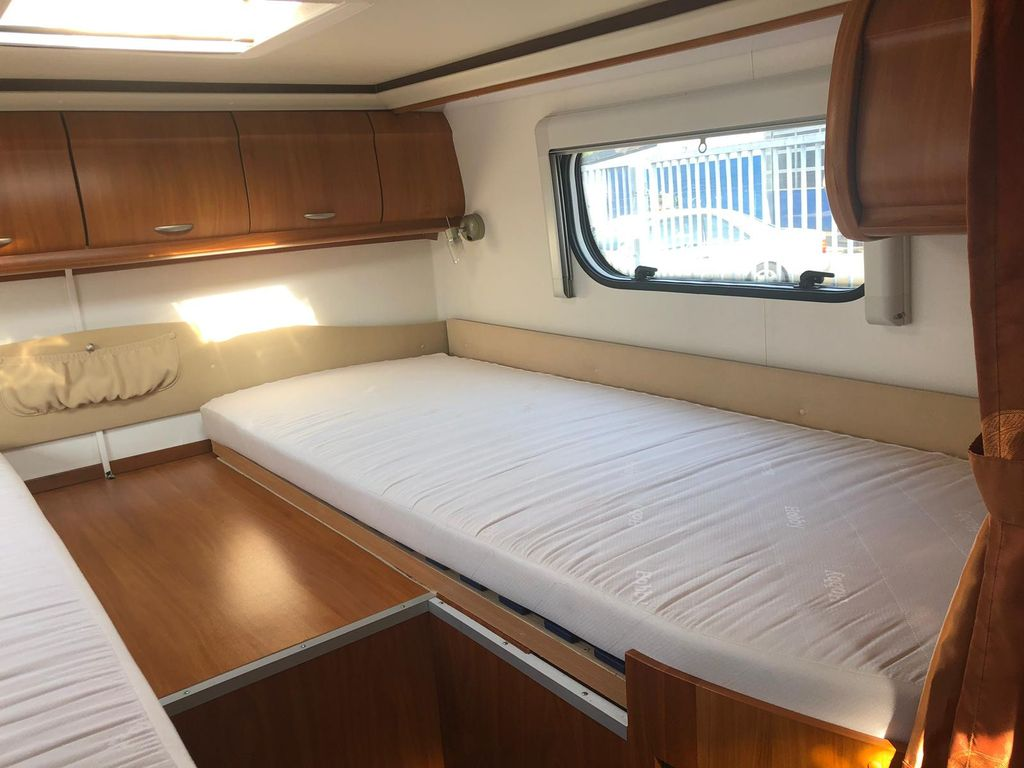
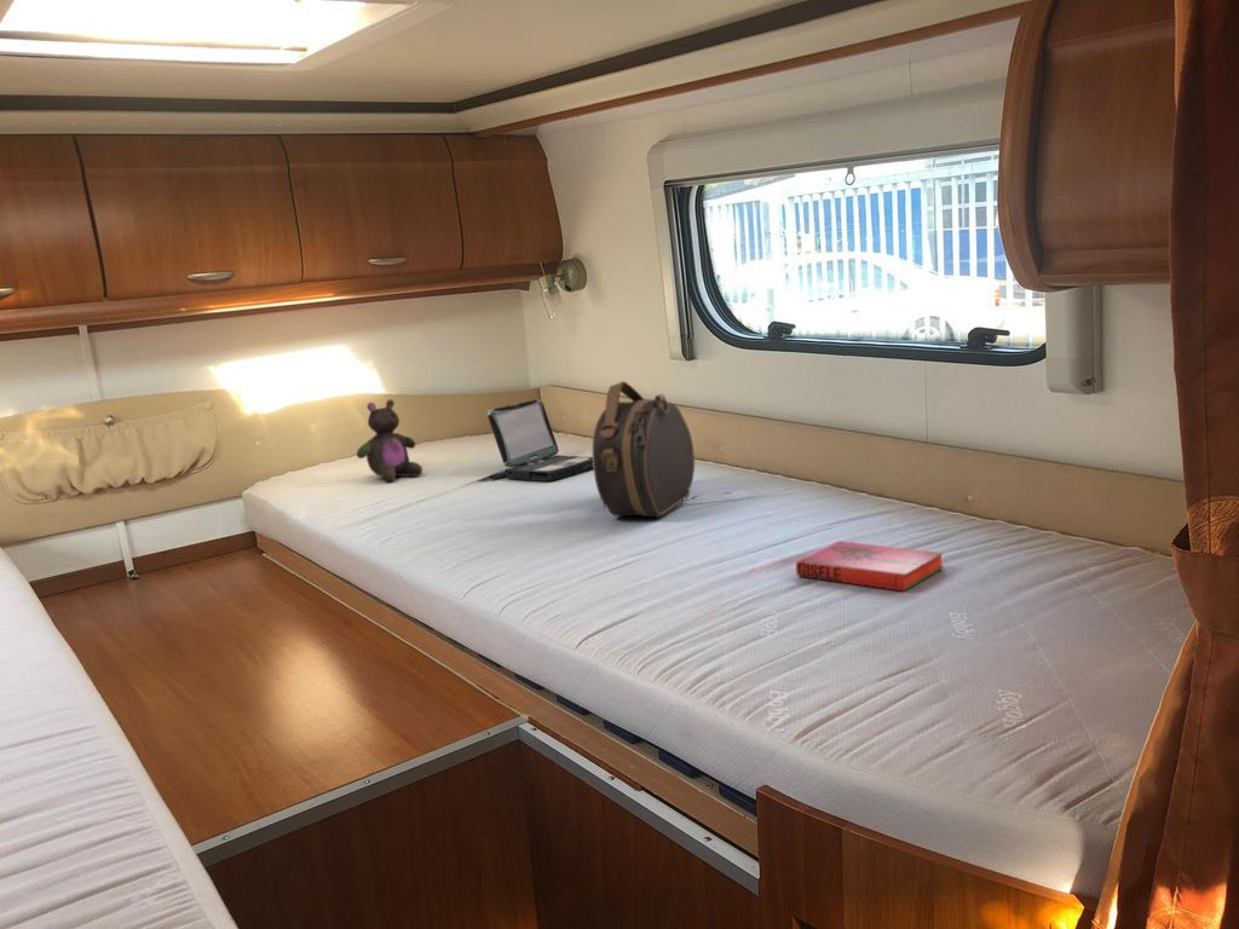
+ laptop [486,398,594,483]
+ hat box [592,380,696,519]
+ stuffed bear [356,398,423,483]
+ hardback book [795,541,945,593]
